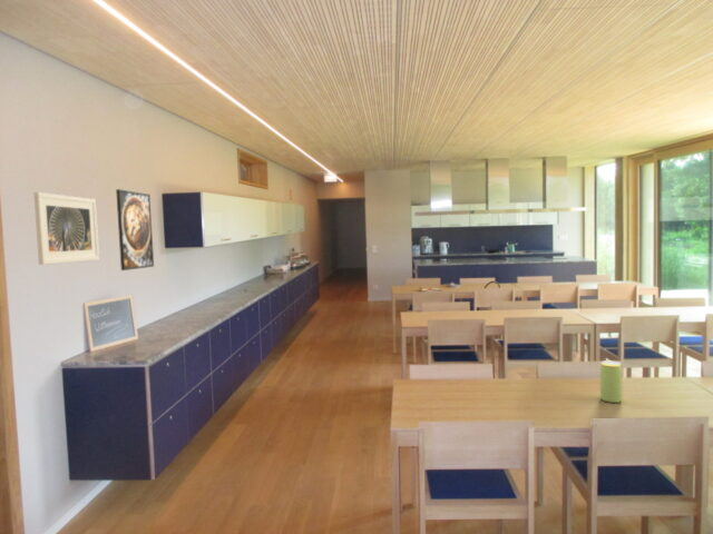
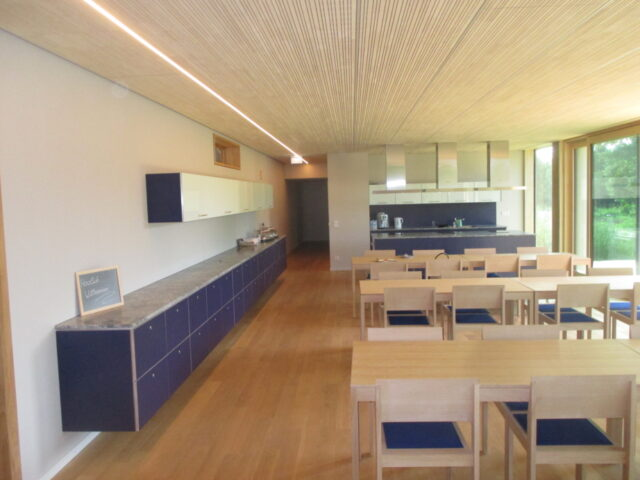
- jar [599,359,623,404]
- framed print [32,191,100,266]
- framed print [115,188,155,271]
